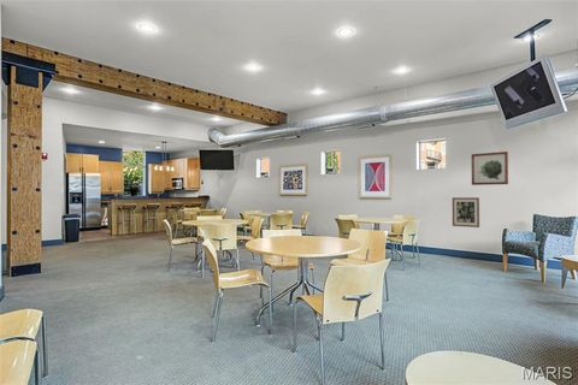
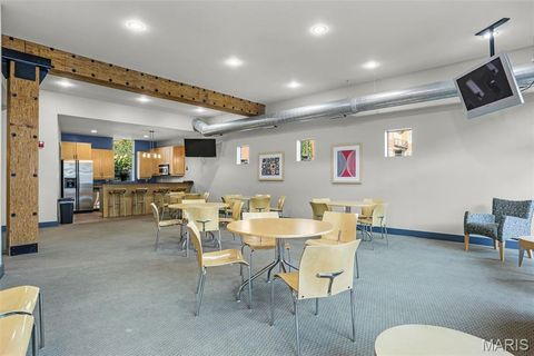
- wall art [471,150,509,186]
- wall art [452,196,480,229]
